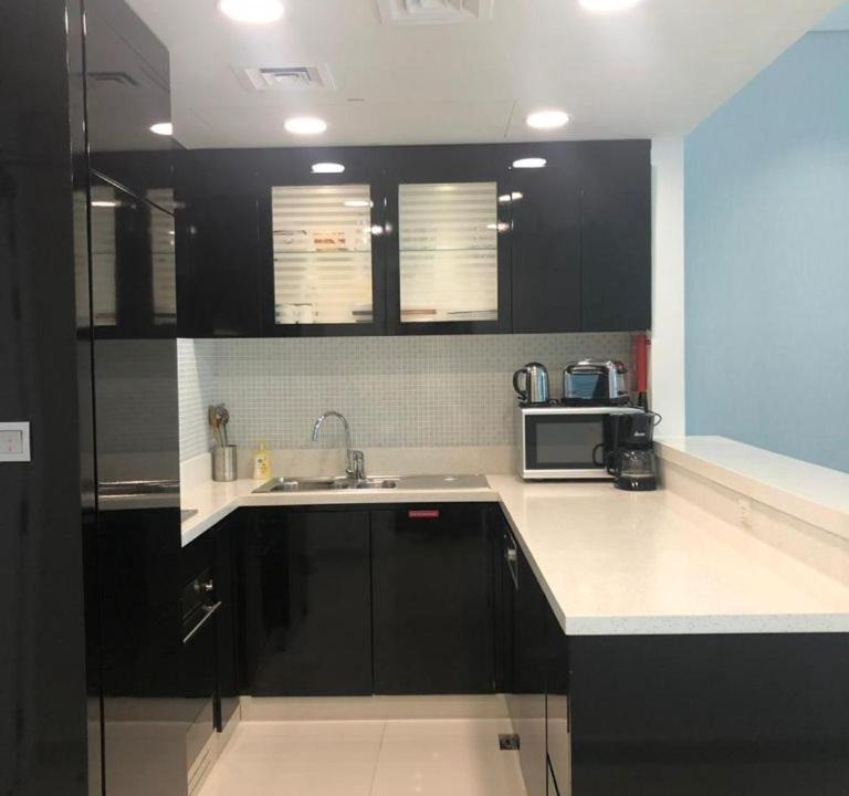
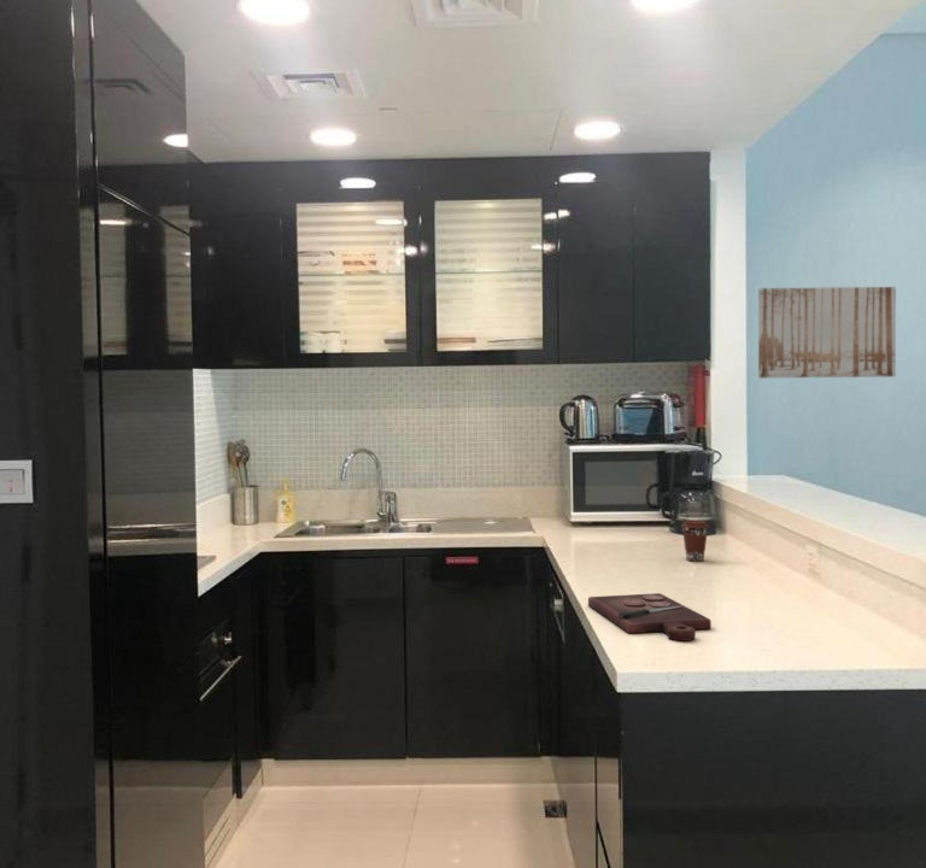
+ wall art [757,286,897,380]
+ coffee cup [680,520,710,563]
+ cutting board [587,592,713,643]
